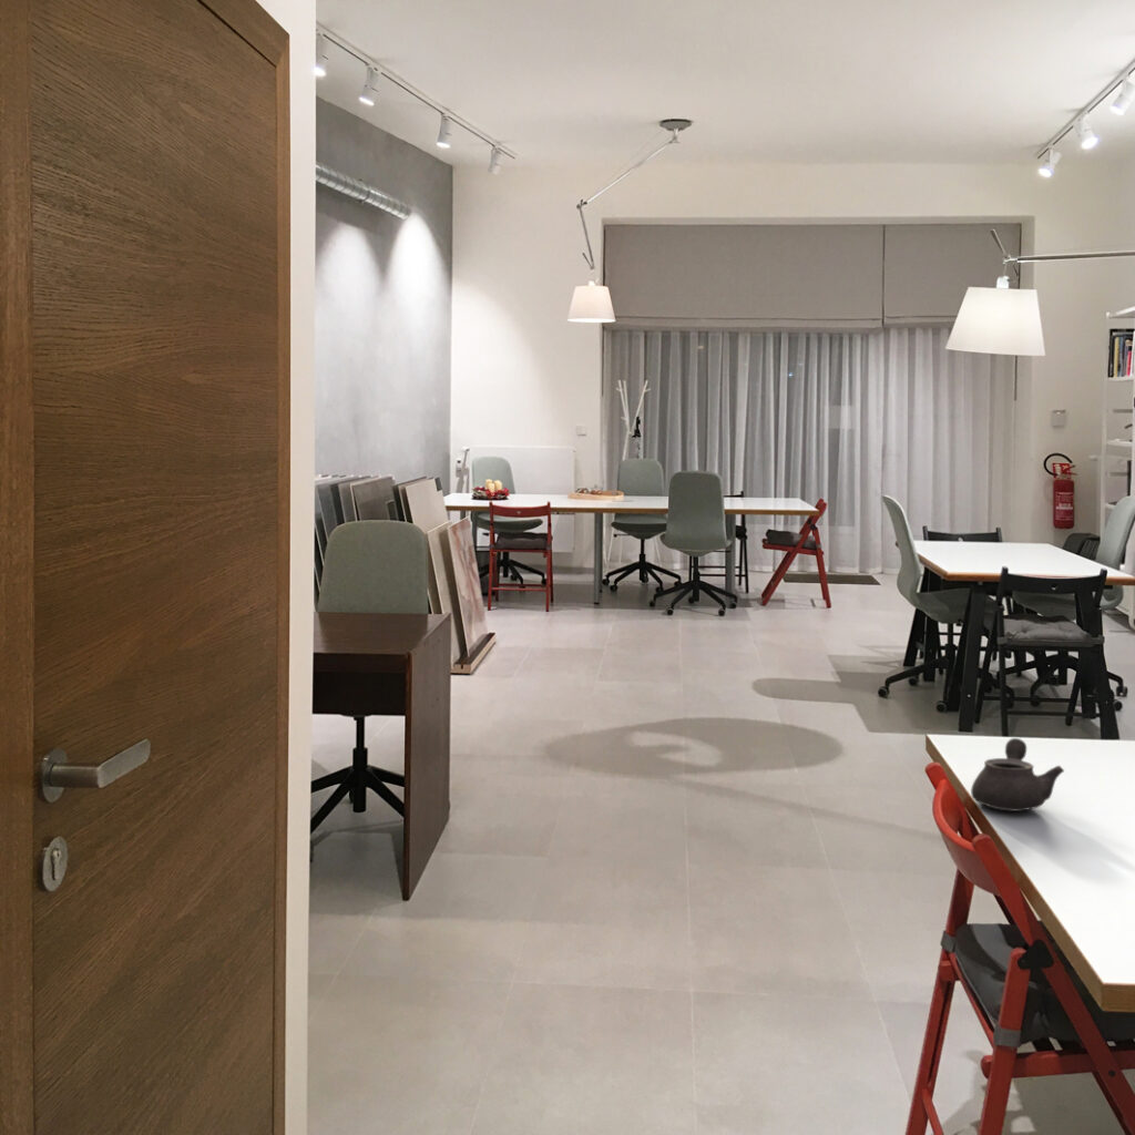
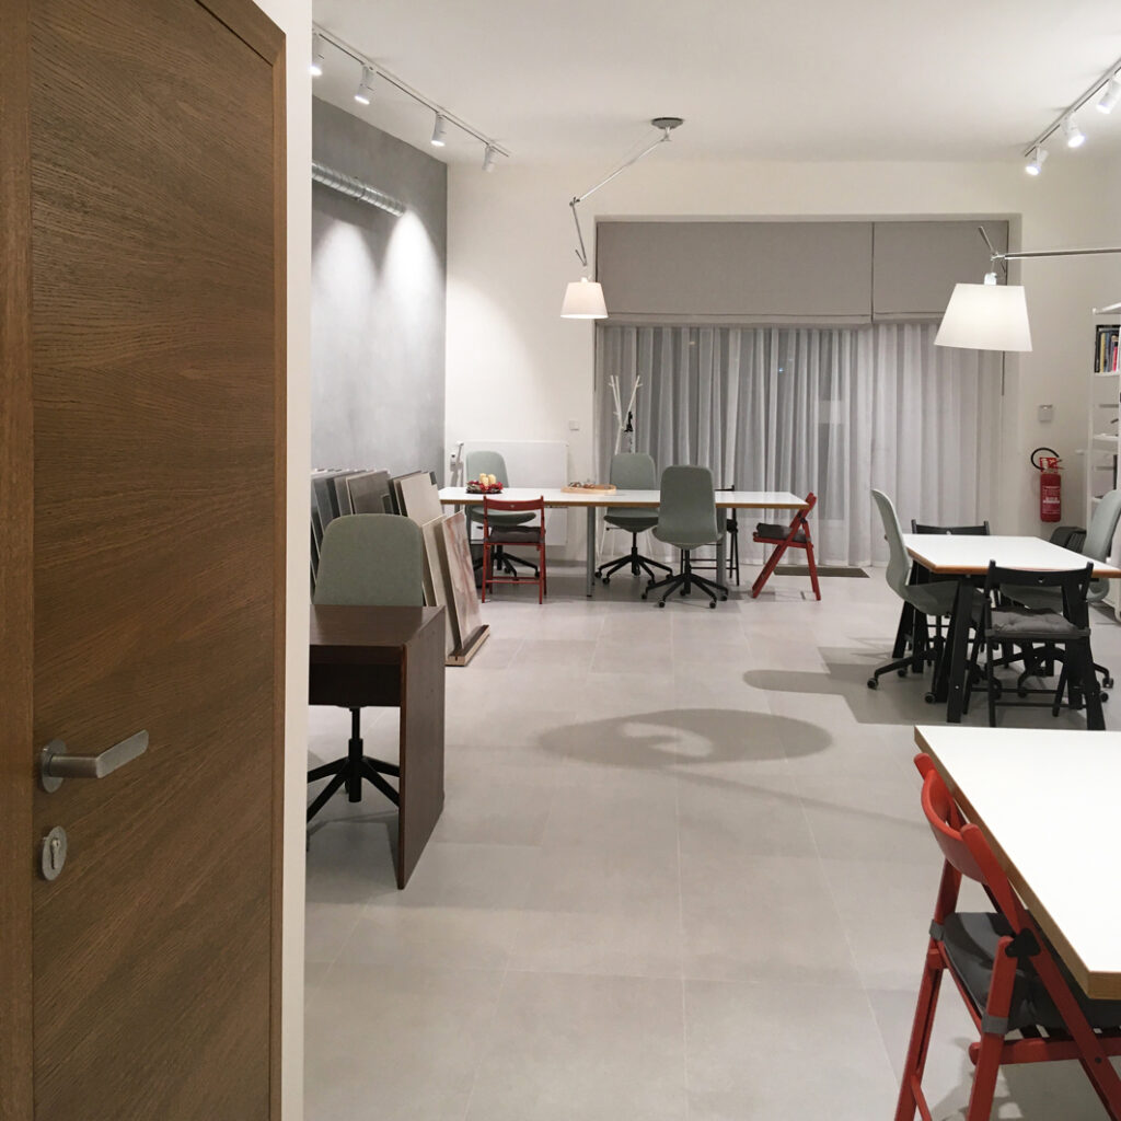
- teapot [970,737,1065,812]
